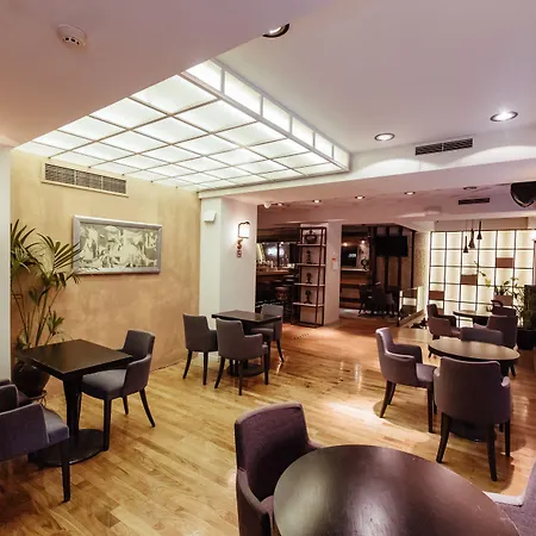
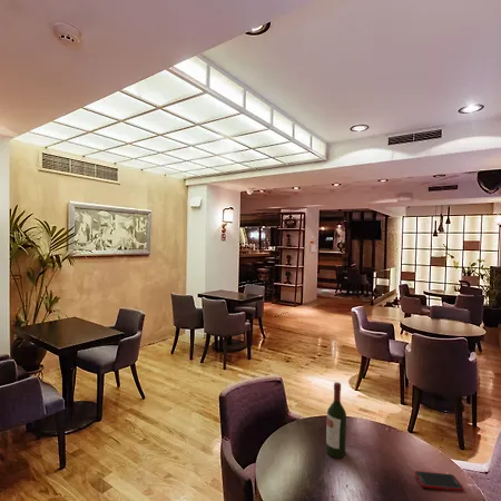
+ cell phone [414,470,464,492]
+ wine bottle [325,381,347,459]
